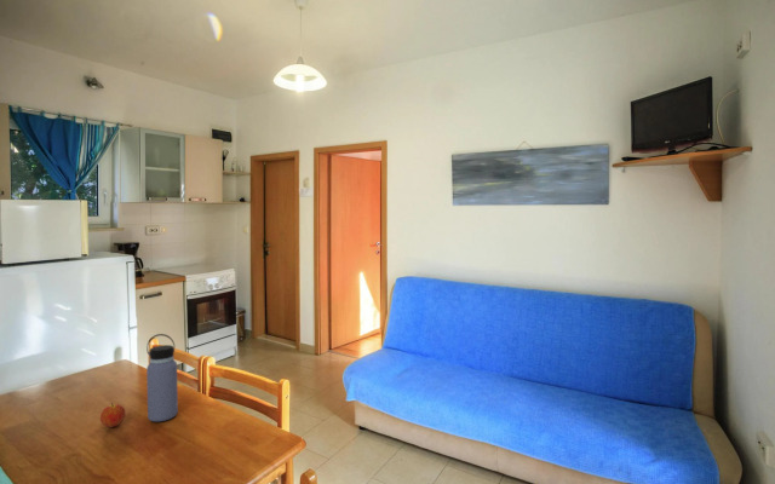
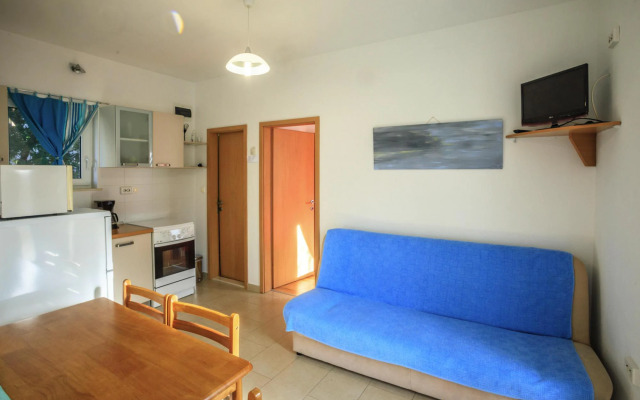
- fruit [99,402,127,428]
- water bottle [145,333,179,422]
